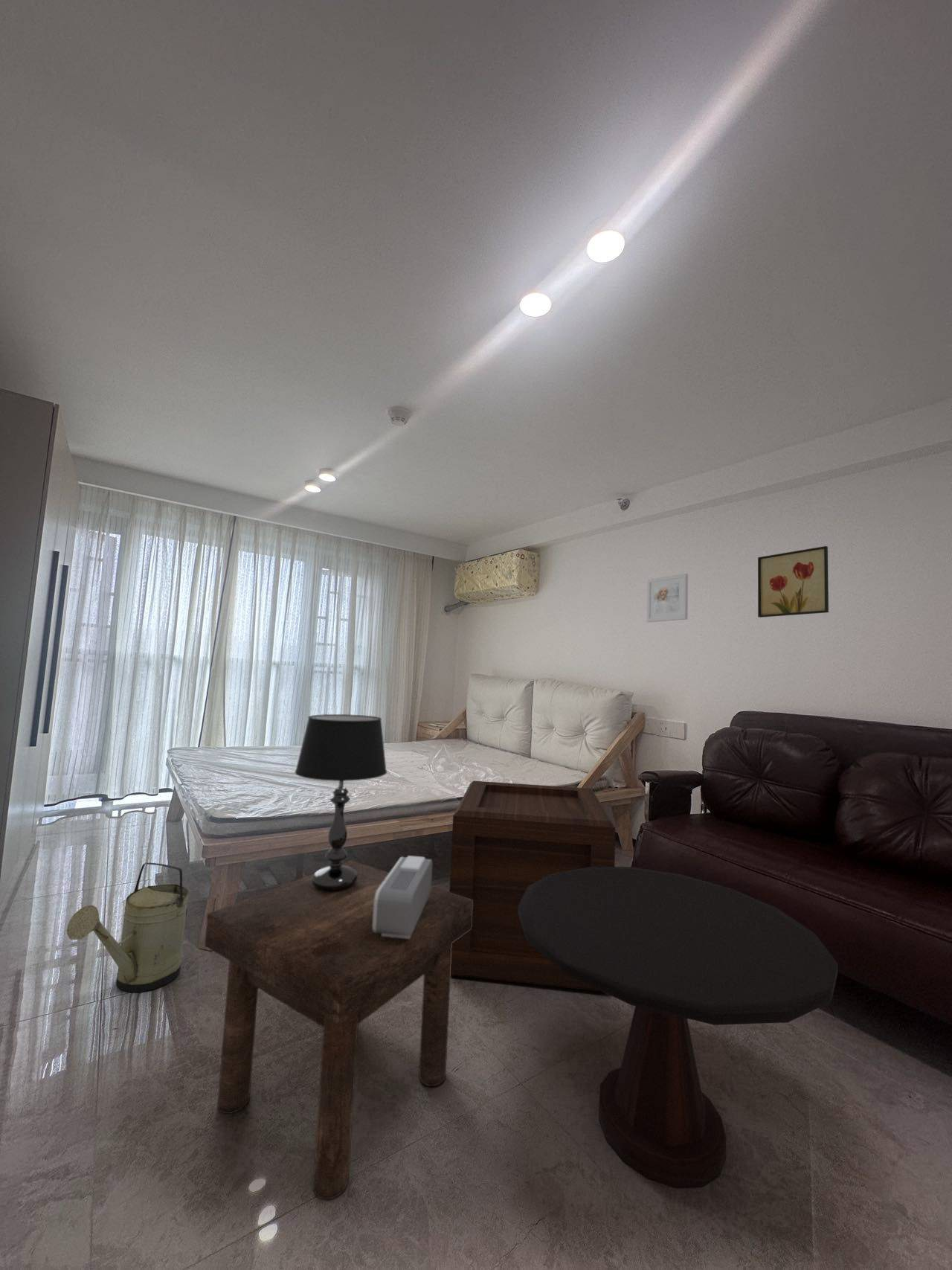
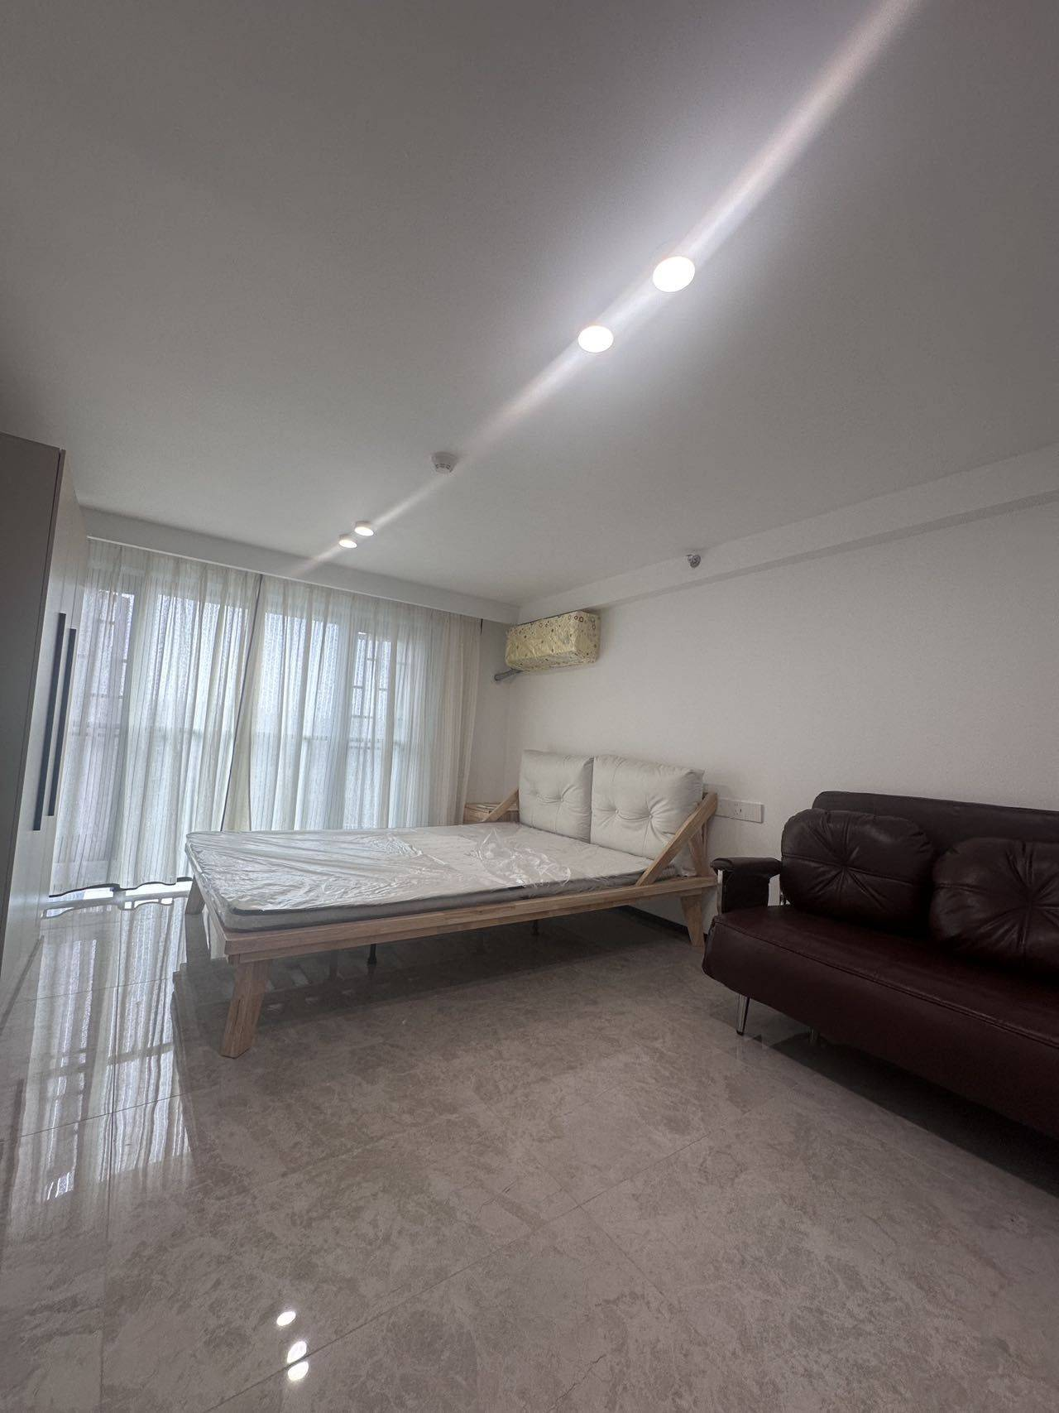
- wooden crate [448,780,616,992]
- wall art [757,545,829,618]
- table lamp [295,713,387,891]
- watering can [66,862,189,993]
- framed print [646,573,689,623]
- side table [518,866,839,1189]
- stool [204,859,473,1200]
- alarm clock [373,855,433,939]
